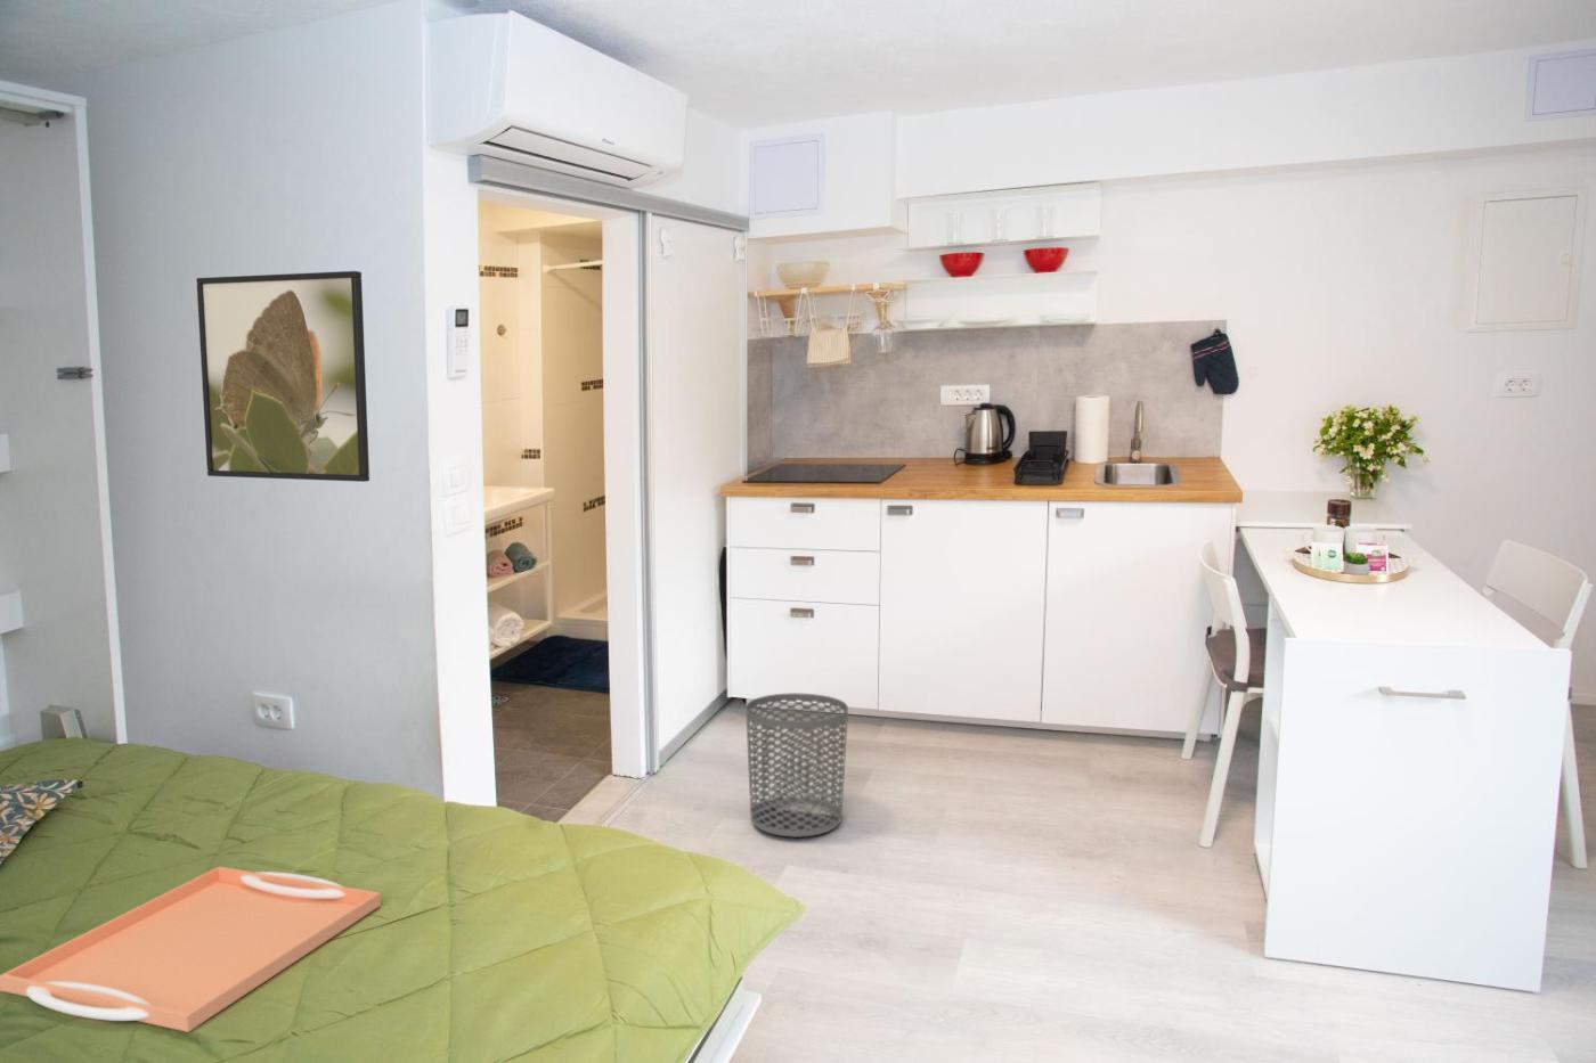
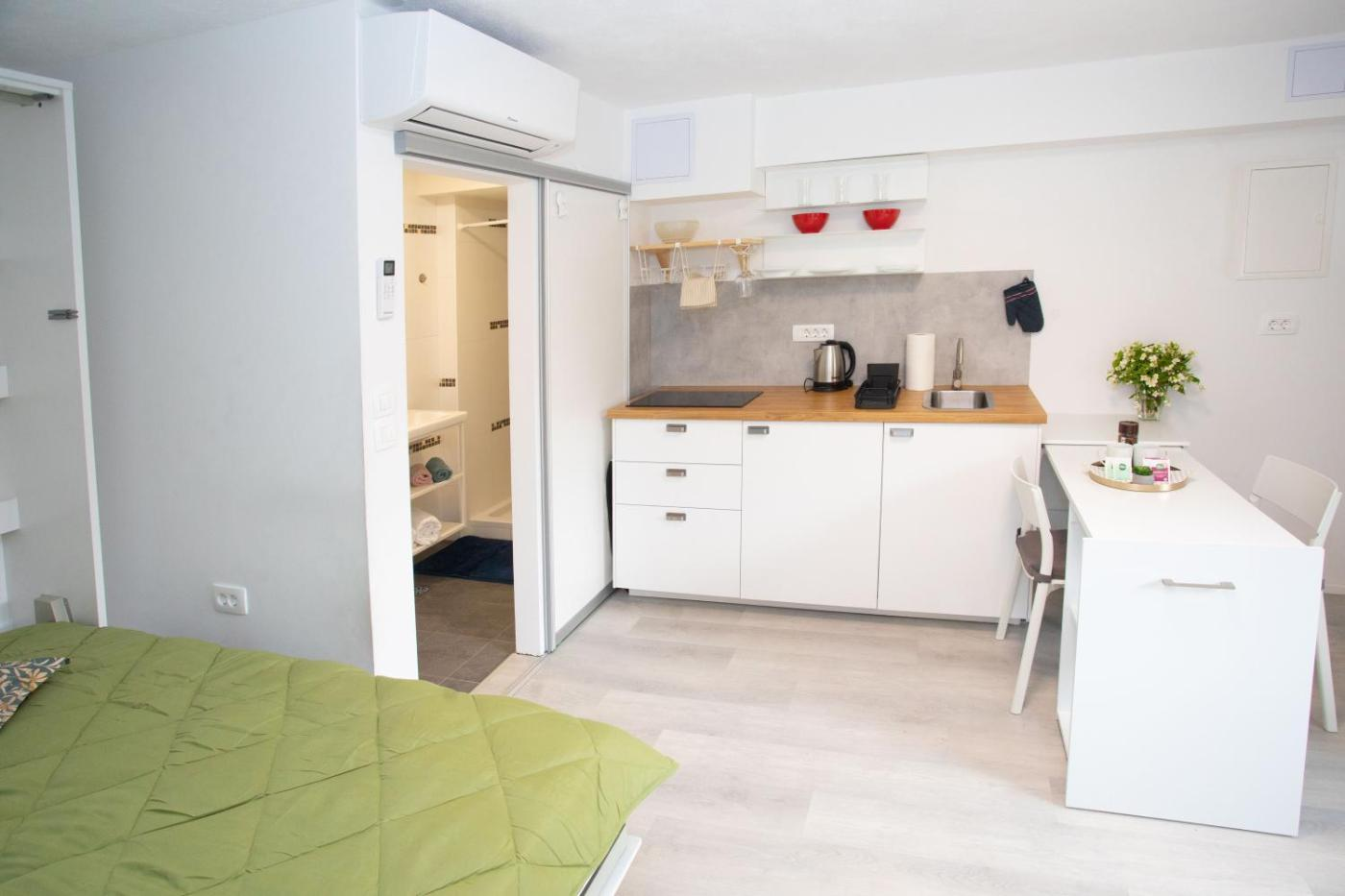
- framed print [195,270,370,483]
- serving tray [0,866,382,1033]
- waste bin [744,692,850,839]
